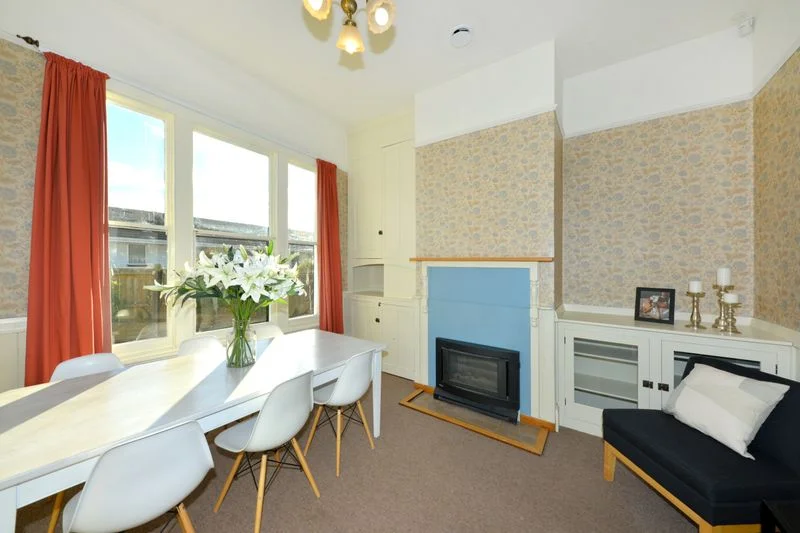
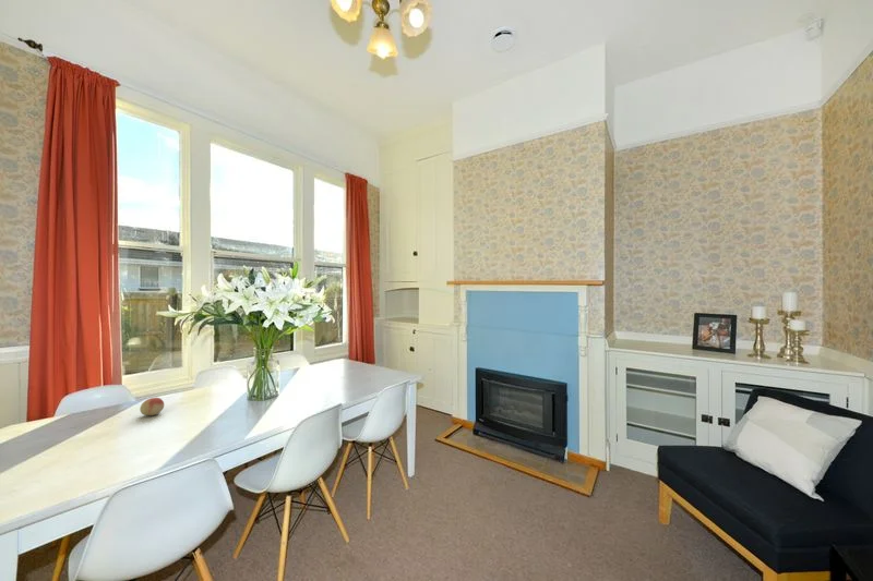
+ fruit [139,397,165,416]
